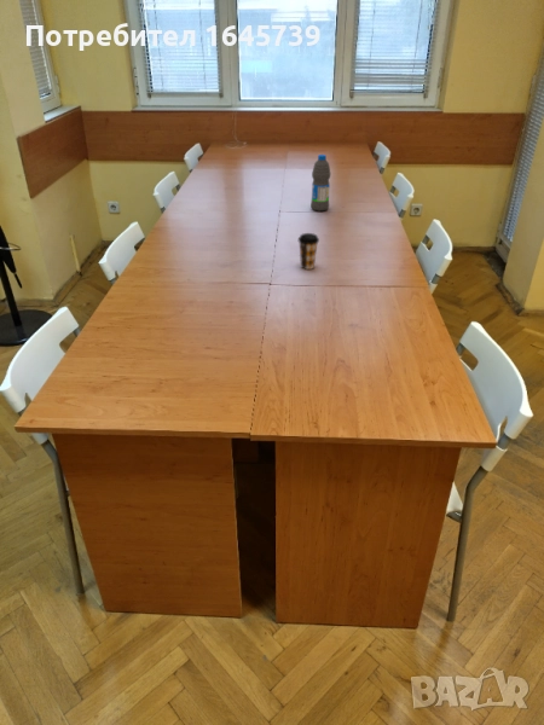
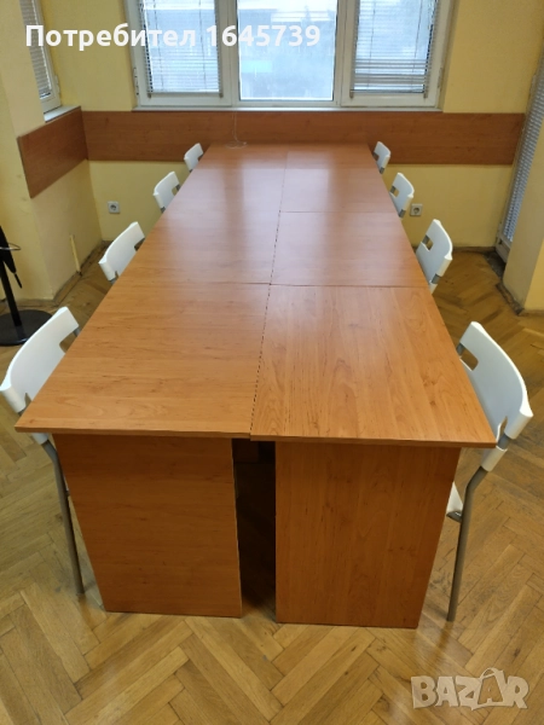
- water bottle [309,153,331,213]
- coffee cup [297,232,320,271]
